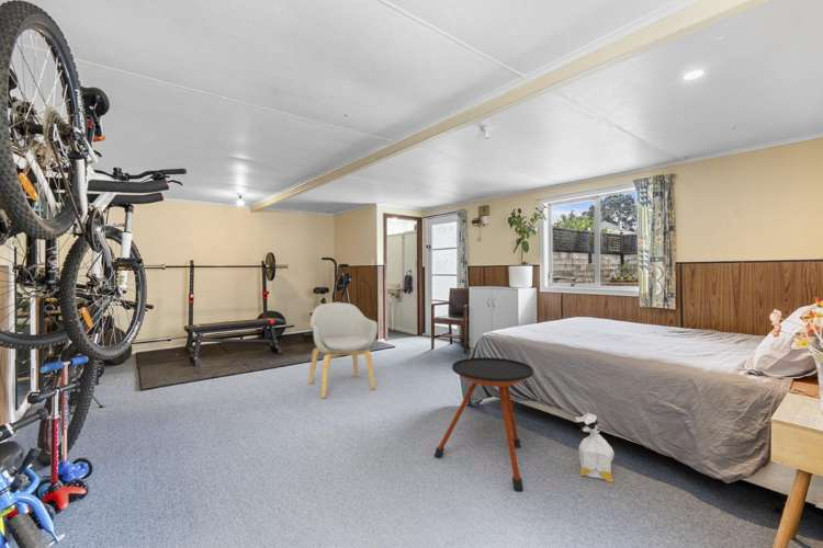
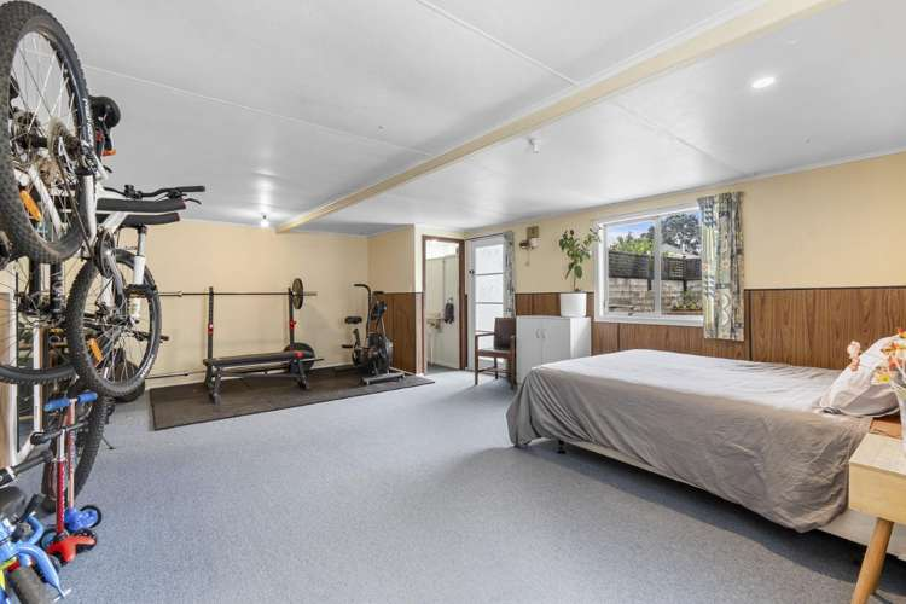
- armchair [307,301,379,399]
- bag [575,412,616,483]
- side table [433,356,534,493]
